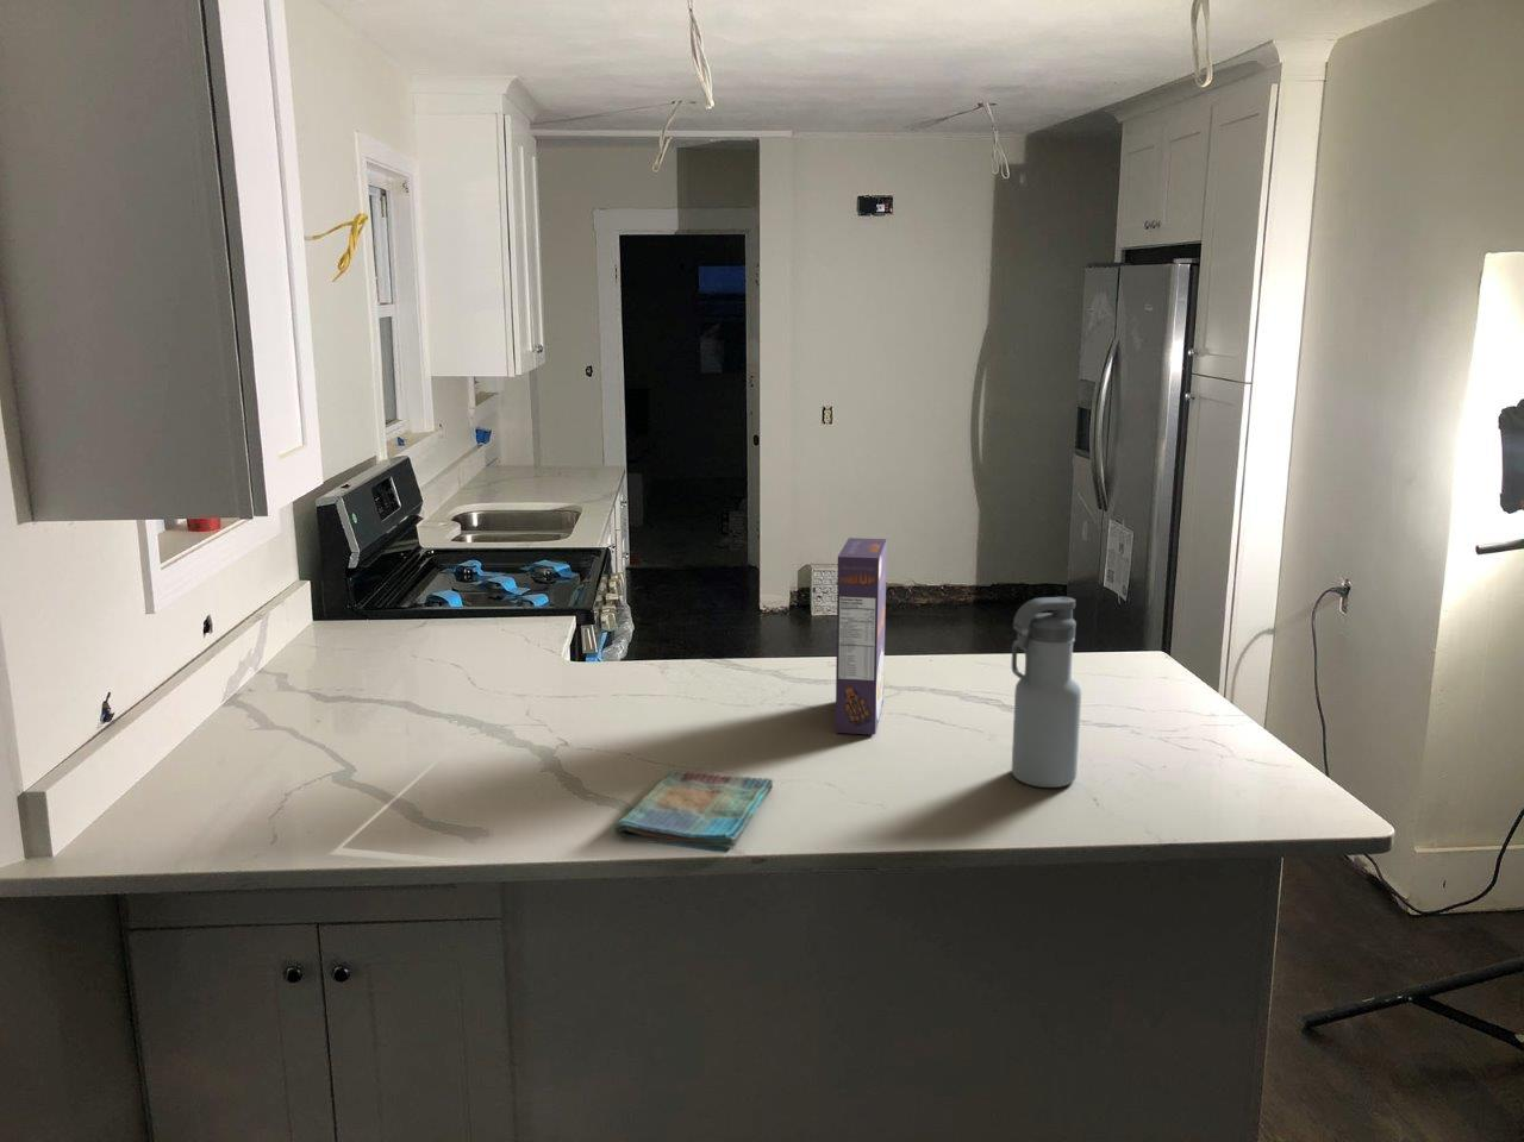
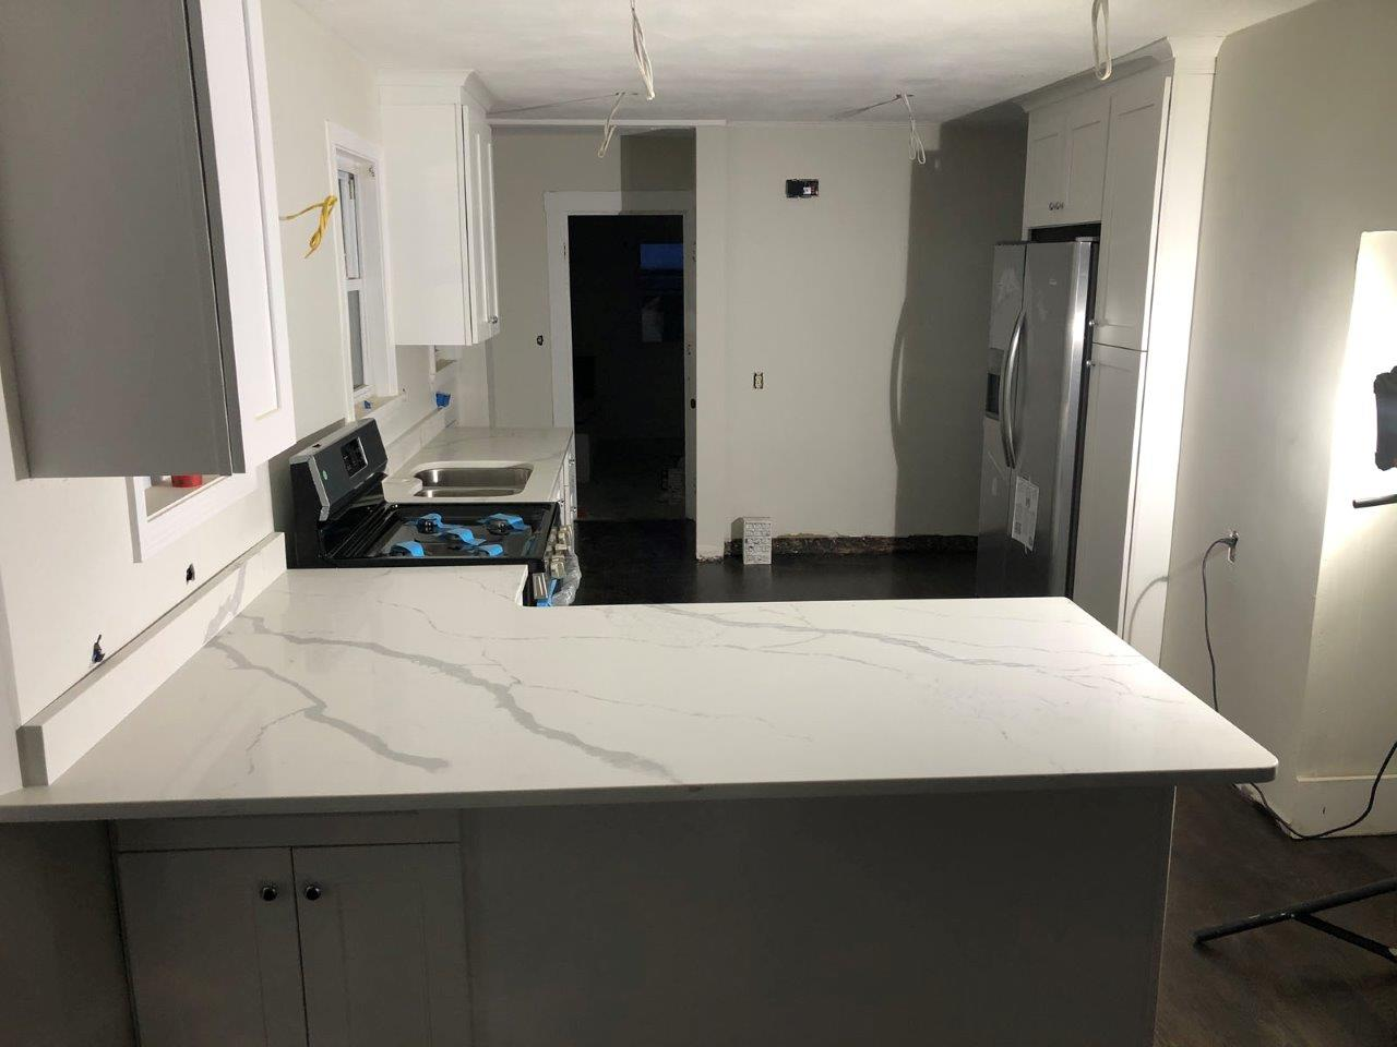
- water bottle [1010,596,1082,788]
- cereal box [835,536,888,735]
- dish towel [613,769,774,854]
